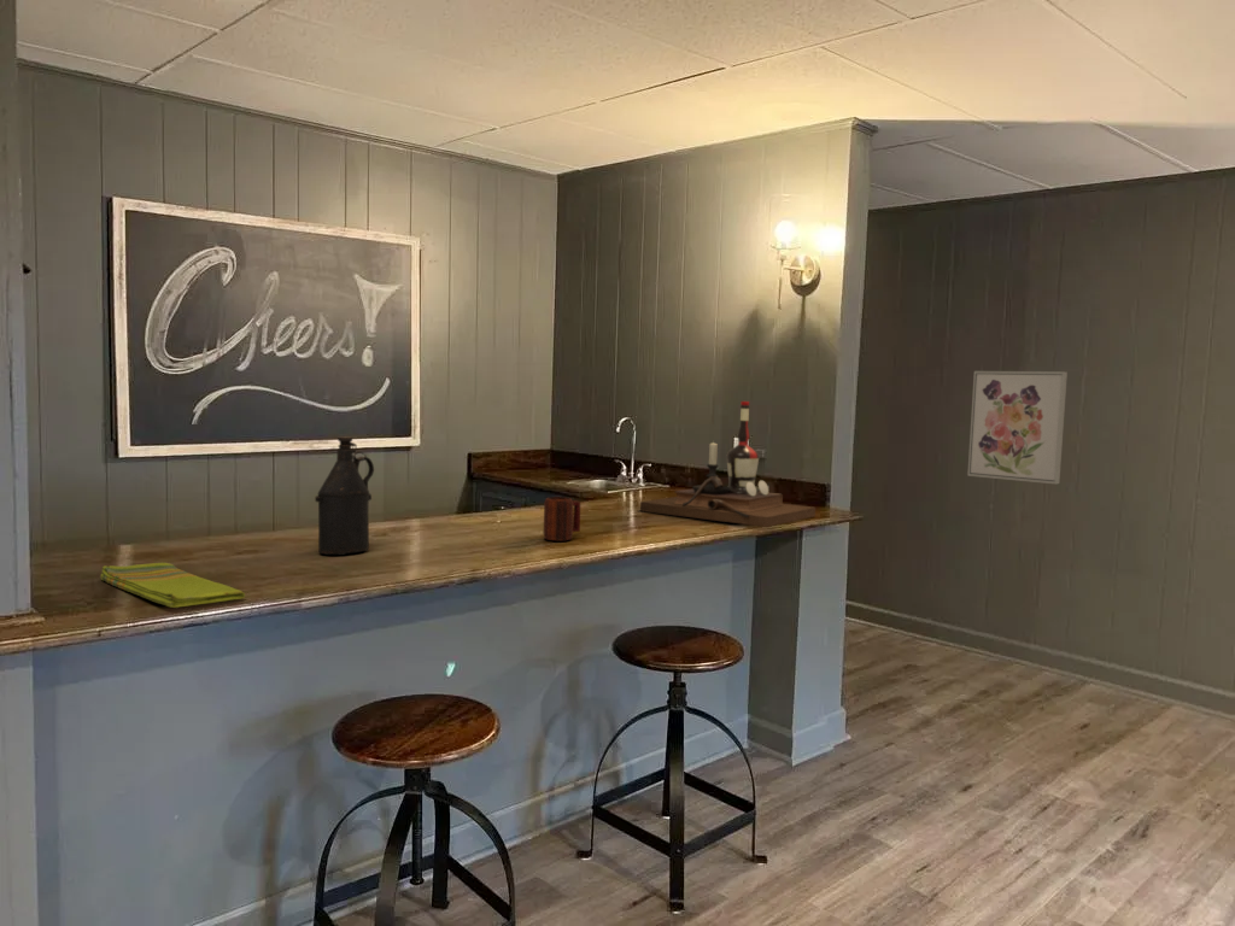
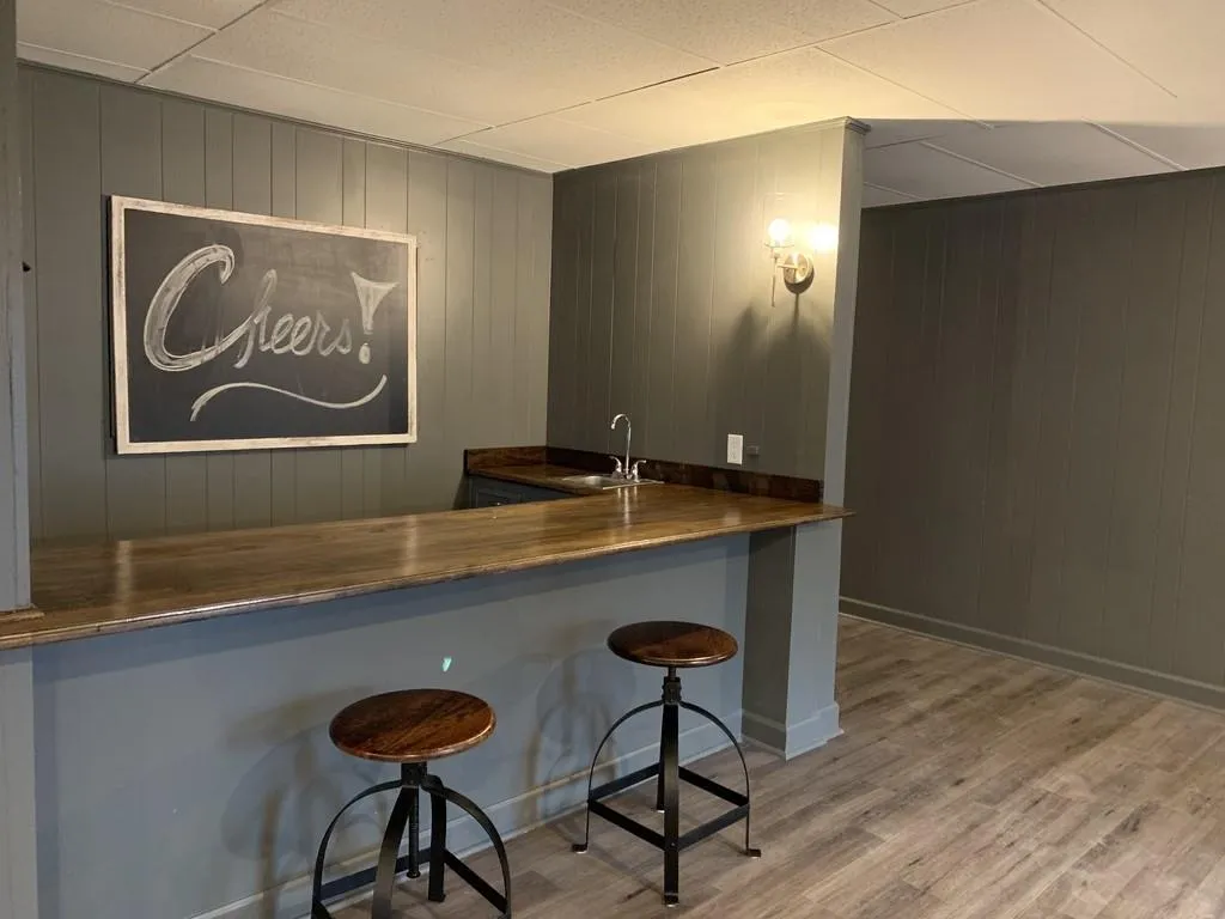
- dish towel [99,562,246,609]
- wine bottle [639,400,816,528]
- bottle [314,435,375,556]
- wall art [966,370,1069,485]
- mug [543,496,581,543]
